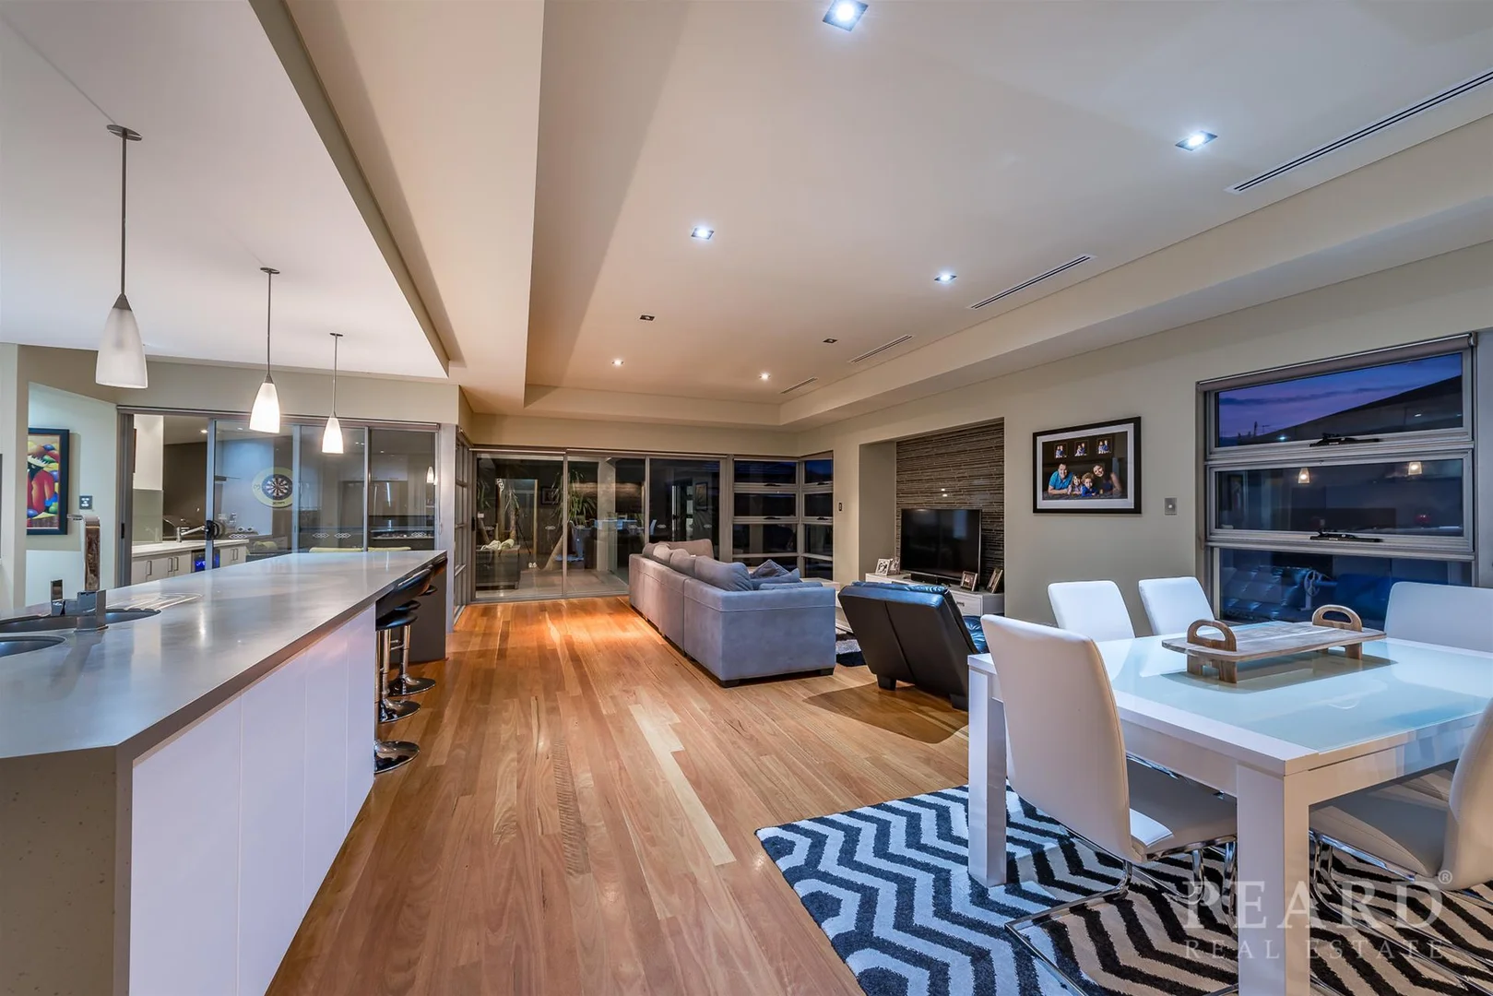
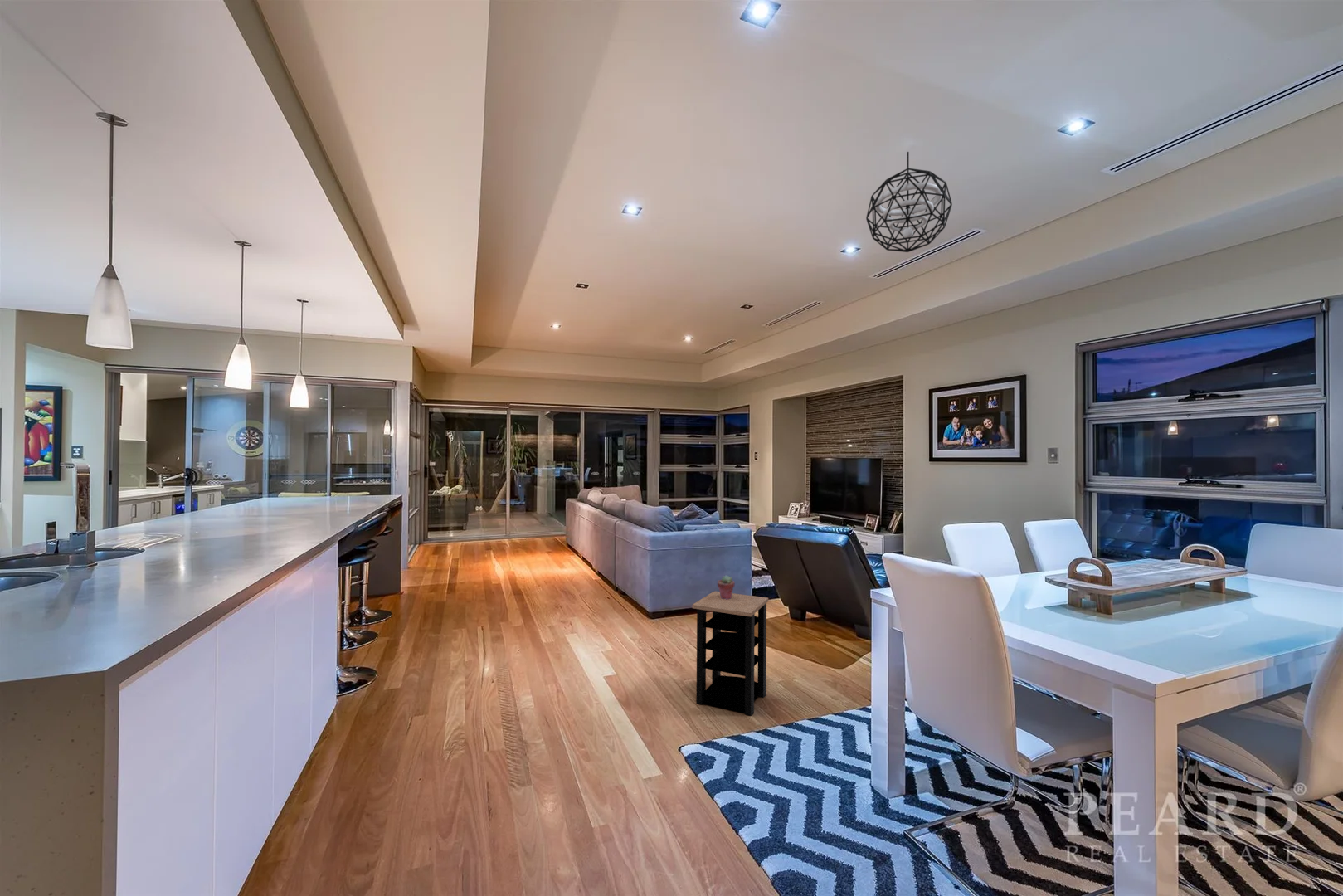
+ potted succulent [717,574,735,600]
+ pendant light [865,151,953,253]
+ side table [692,590,769,717]
